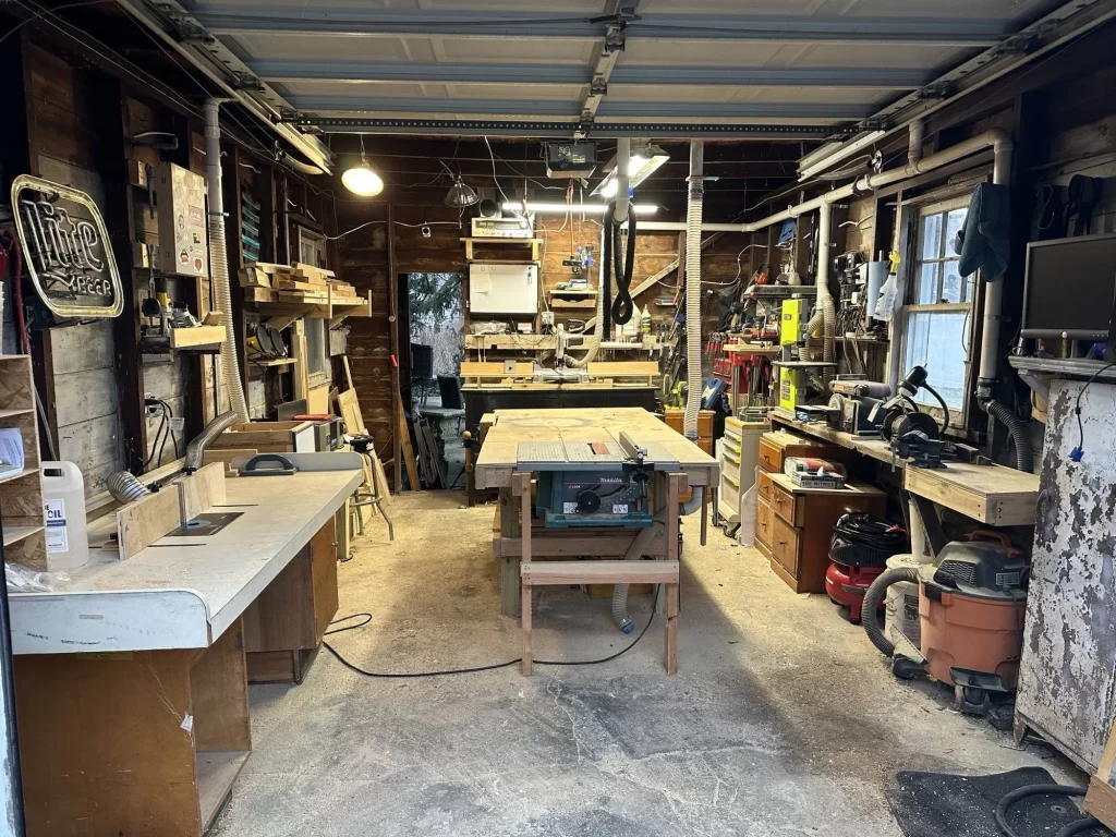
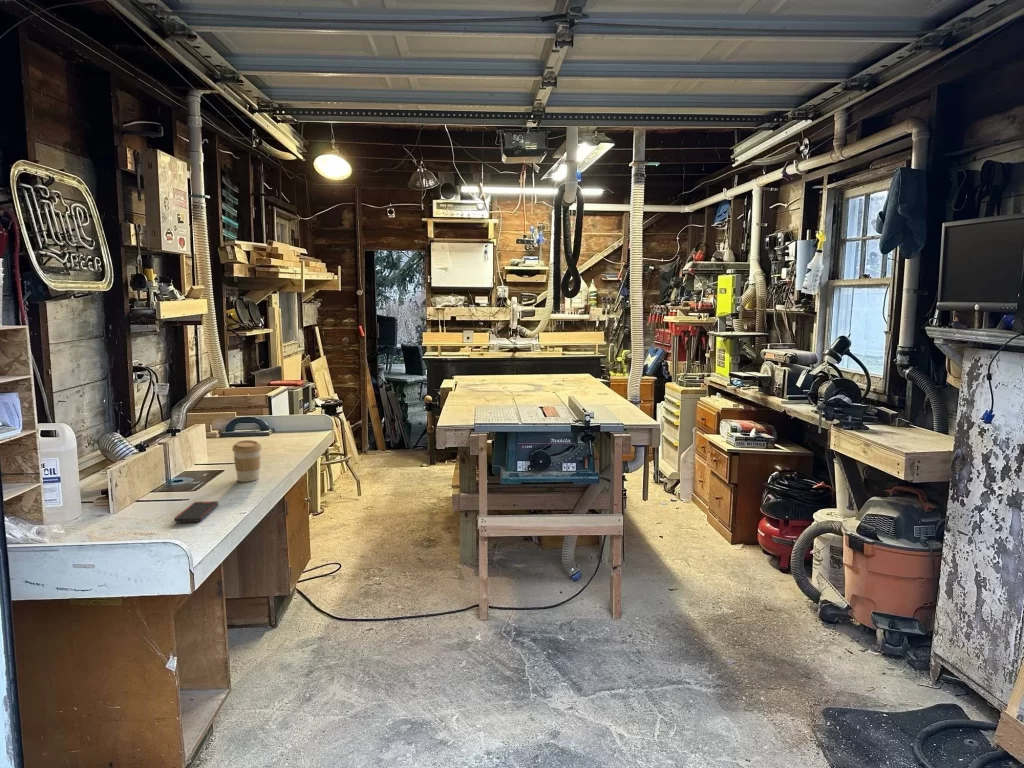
+ coffee cup [231,439,263,483]
+ smartphone [174,500,219,523]
